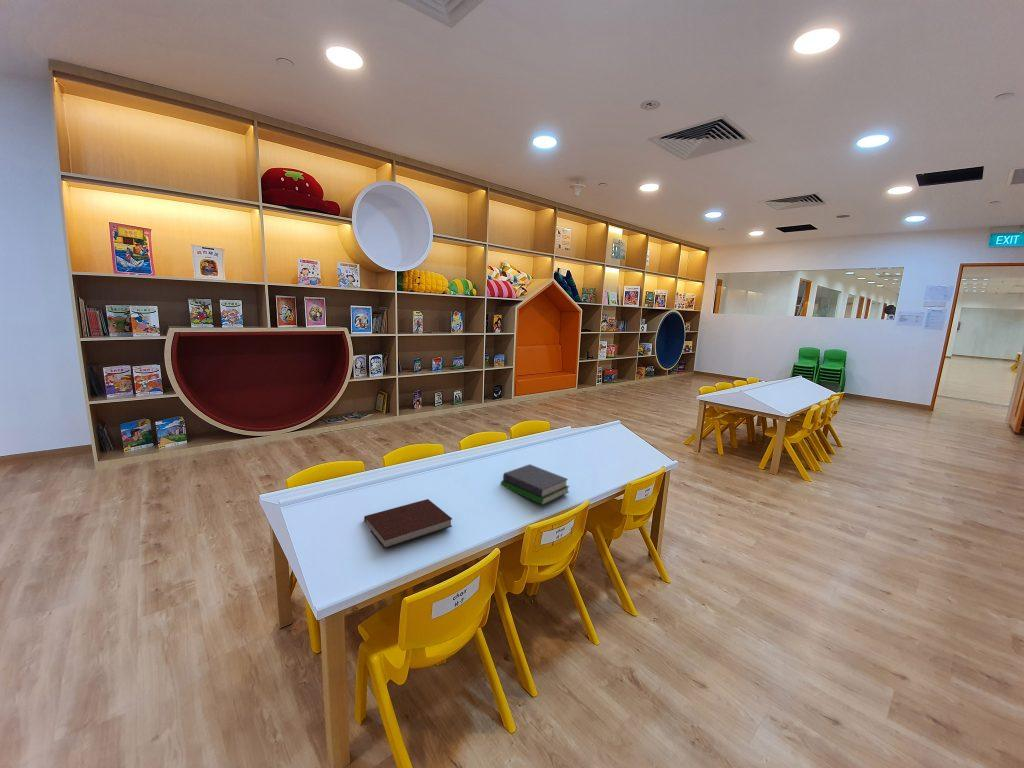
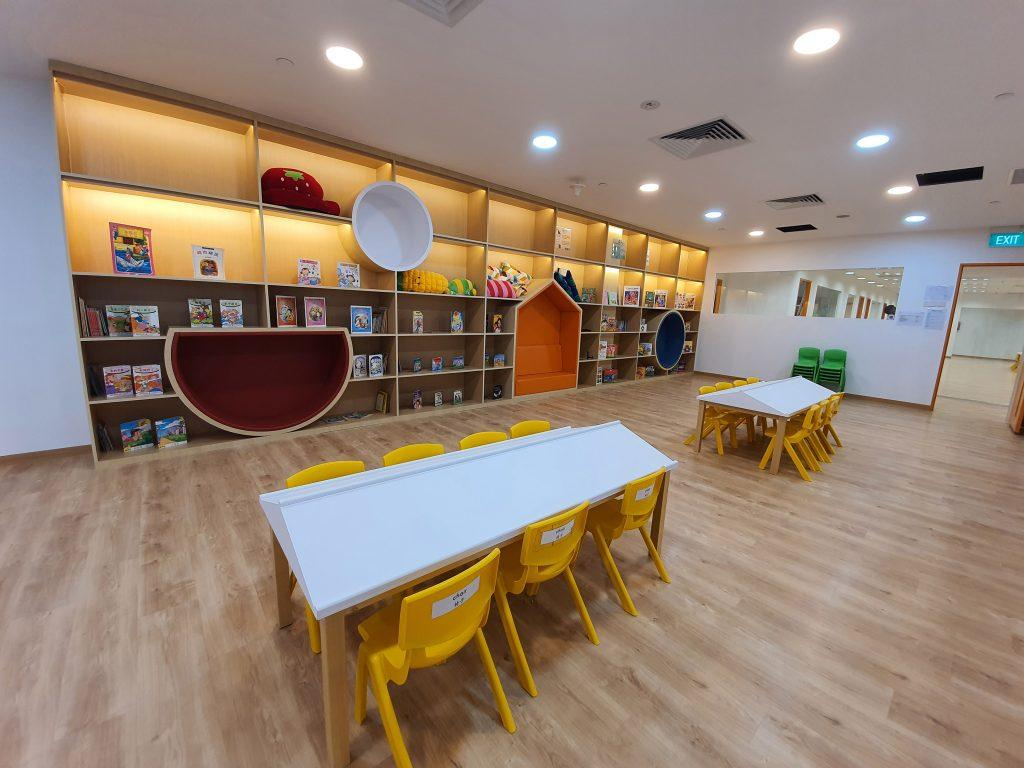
- notebook [363,498,453,550]
- book [500,463,571,506]
